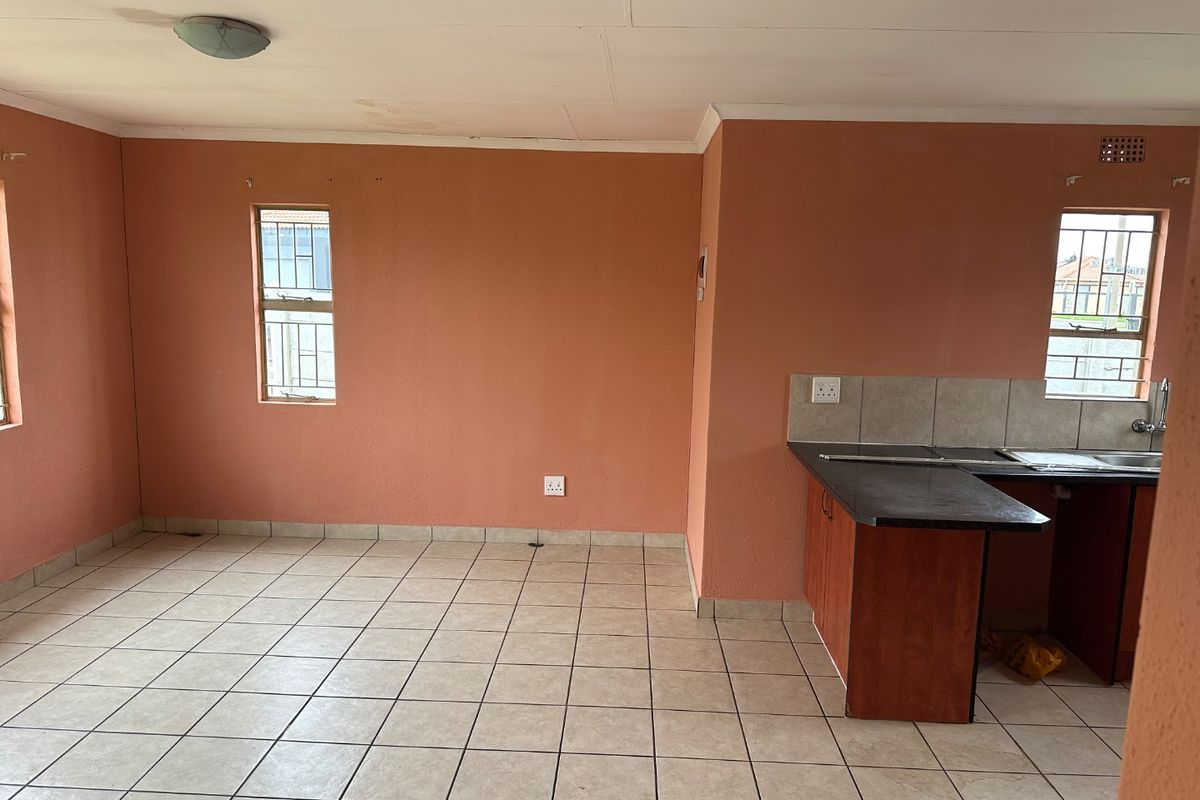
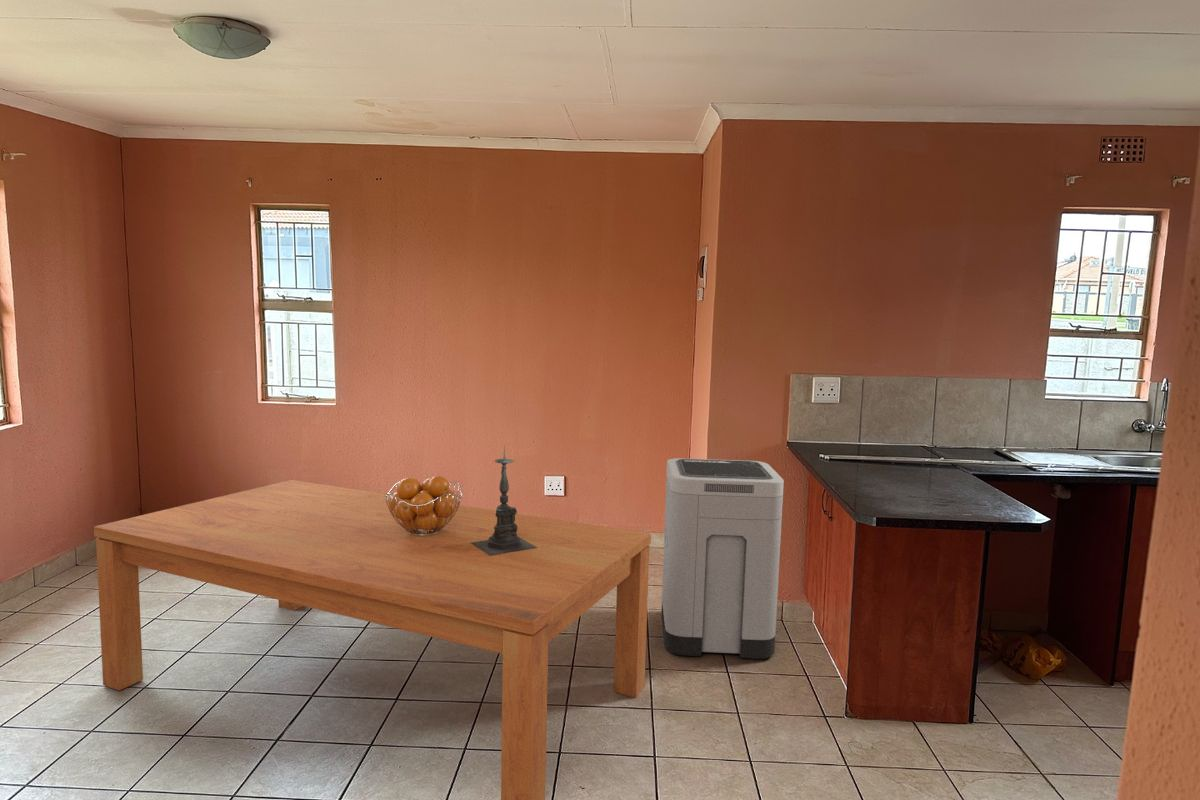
+ dining table [93,479,652,800]
+ trash can [660,457,785,660]
+ fruit basket [385,475,464,536]
+ candle holder [471,444,538,556]
